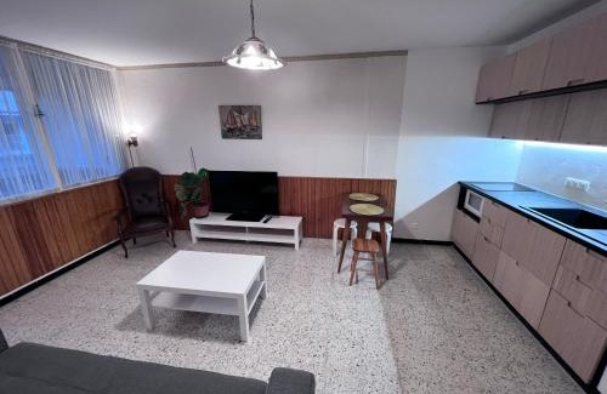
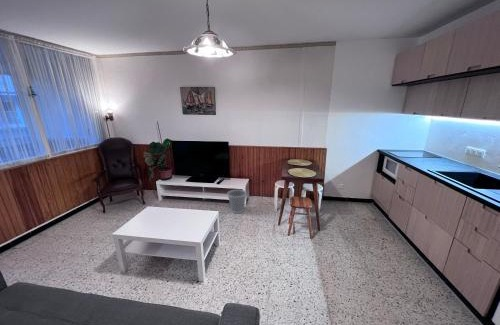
+ wastebasket [226,188,248,214]
